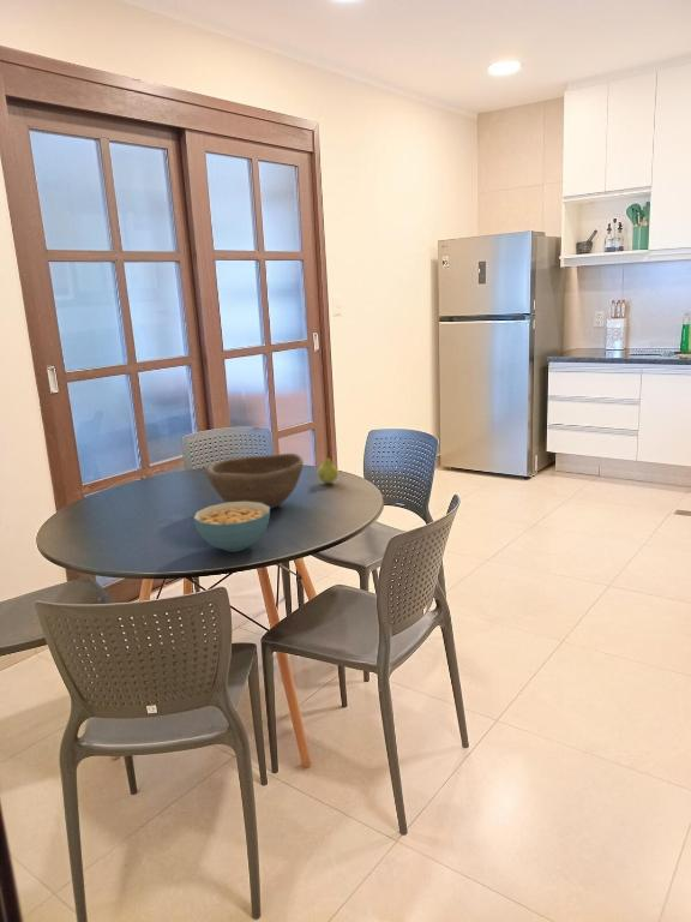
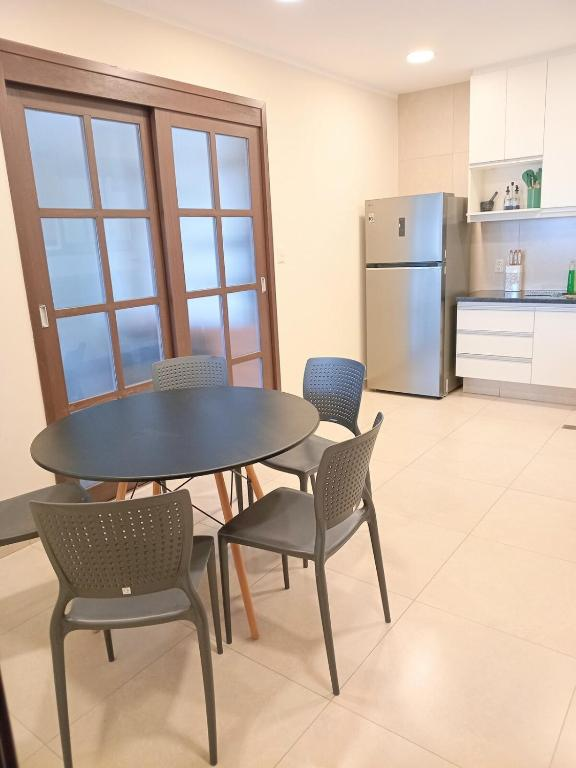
- cereal bowl [192,502,271,552]
- fruit [317,448,338,485]
- bowl [205,453,305,510]
